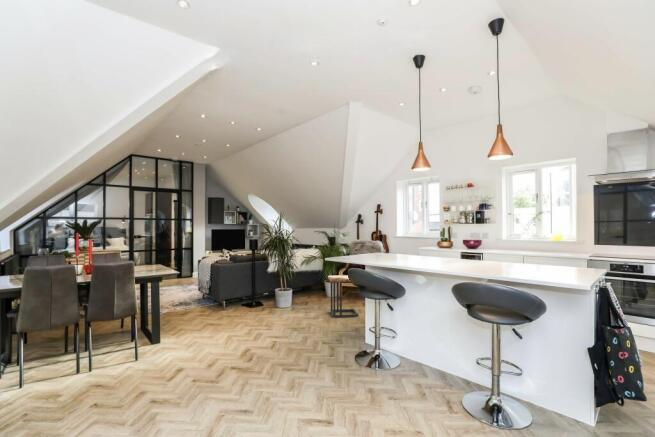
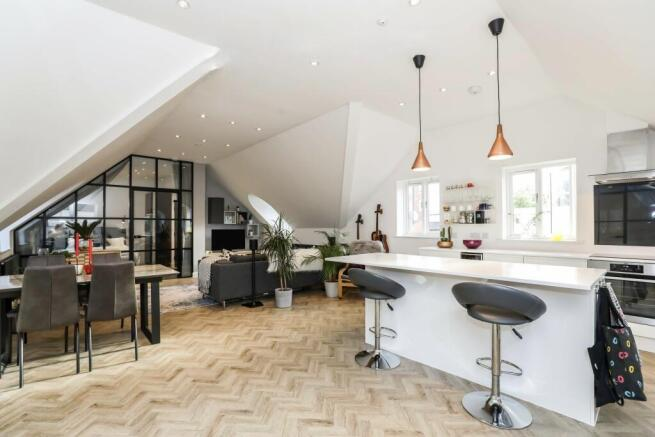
- side table [327,274,360,319]
